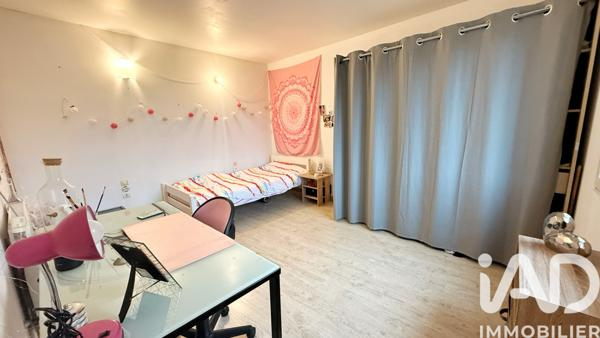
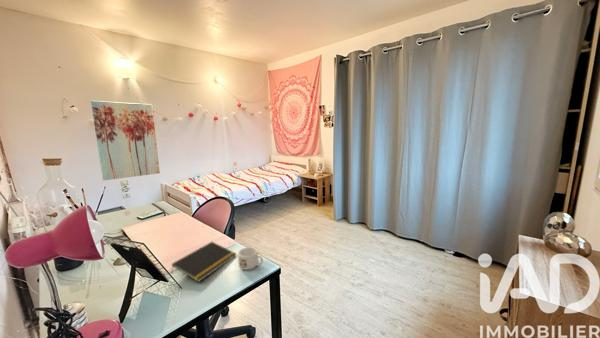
+ notepad [171,241,237,283]
+ wall art [90,100,161,181]
+ mug [237,246,264,271]
